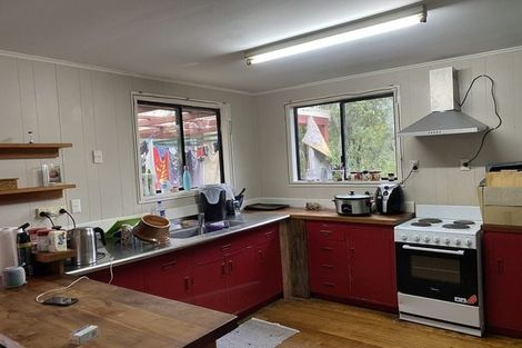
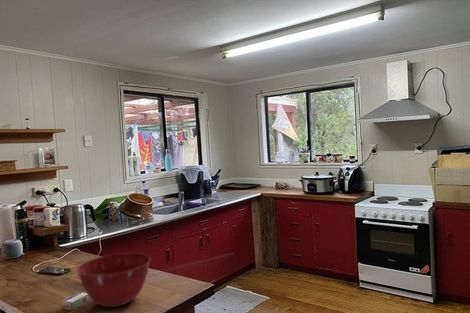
+ mixing bowl [75,252,152,308]
